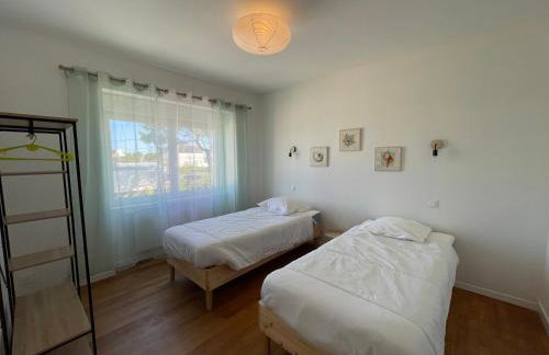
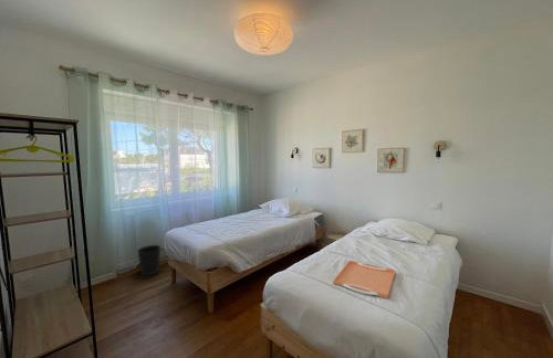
+ serving tray [332,260,396,299]
+ wastebasket [136,244,161,276]
